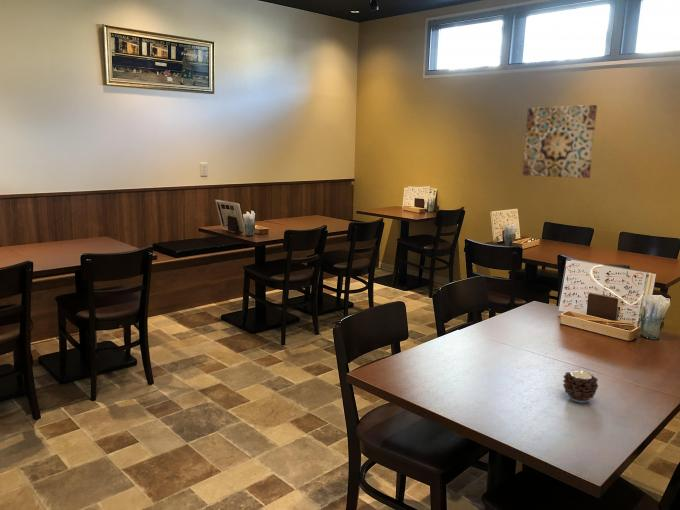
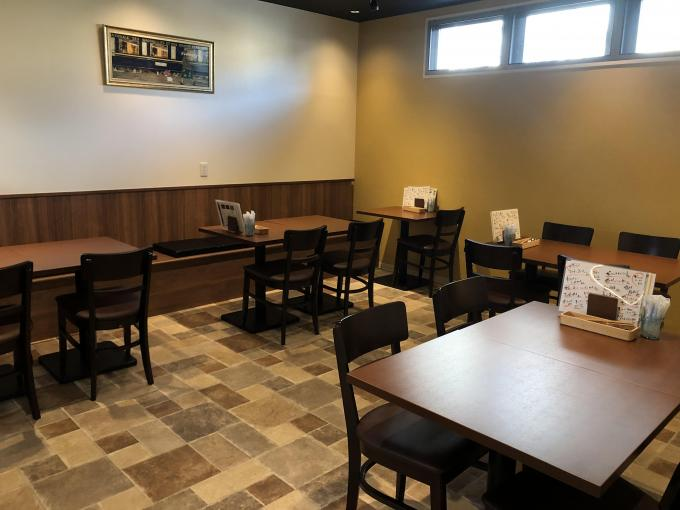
- wall art [522,104,598,179]
- candle [562,370,599,404]
